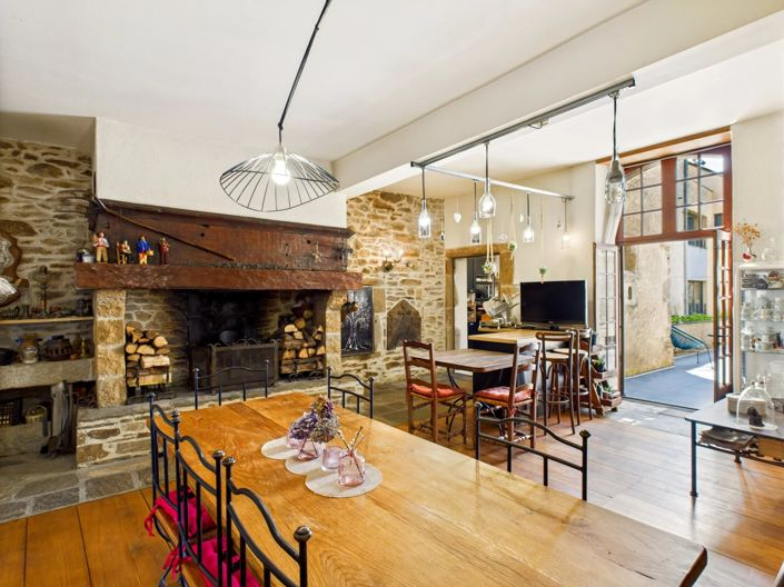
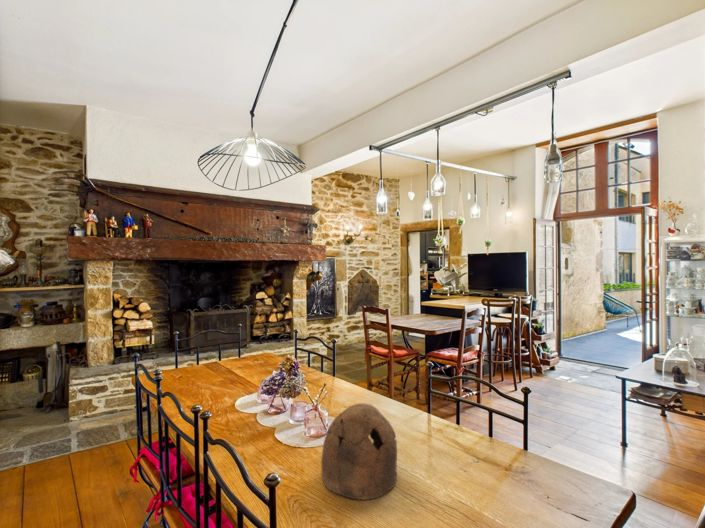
+ wooden bowl [320,402,398,501]
